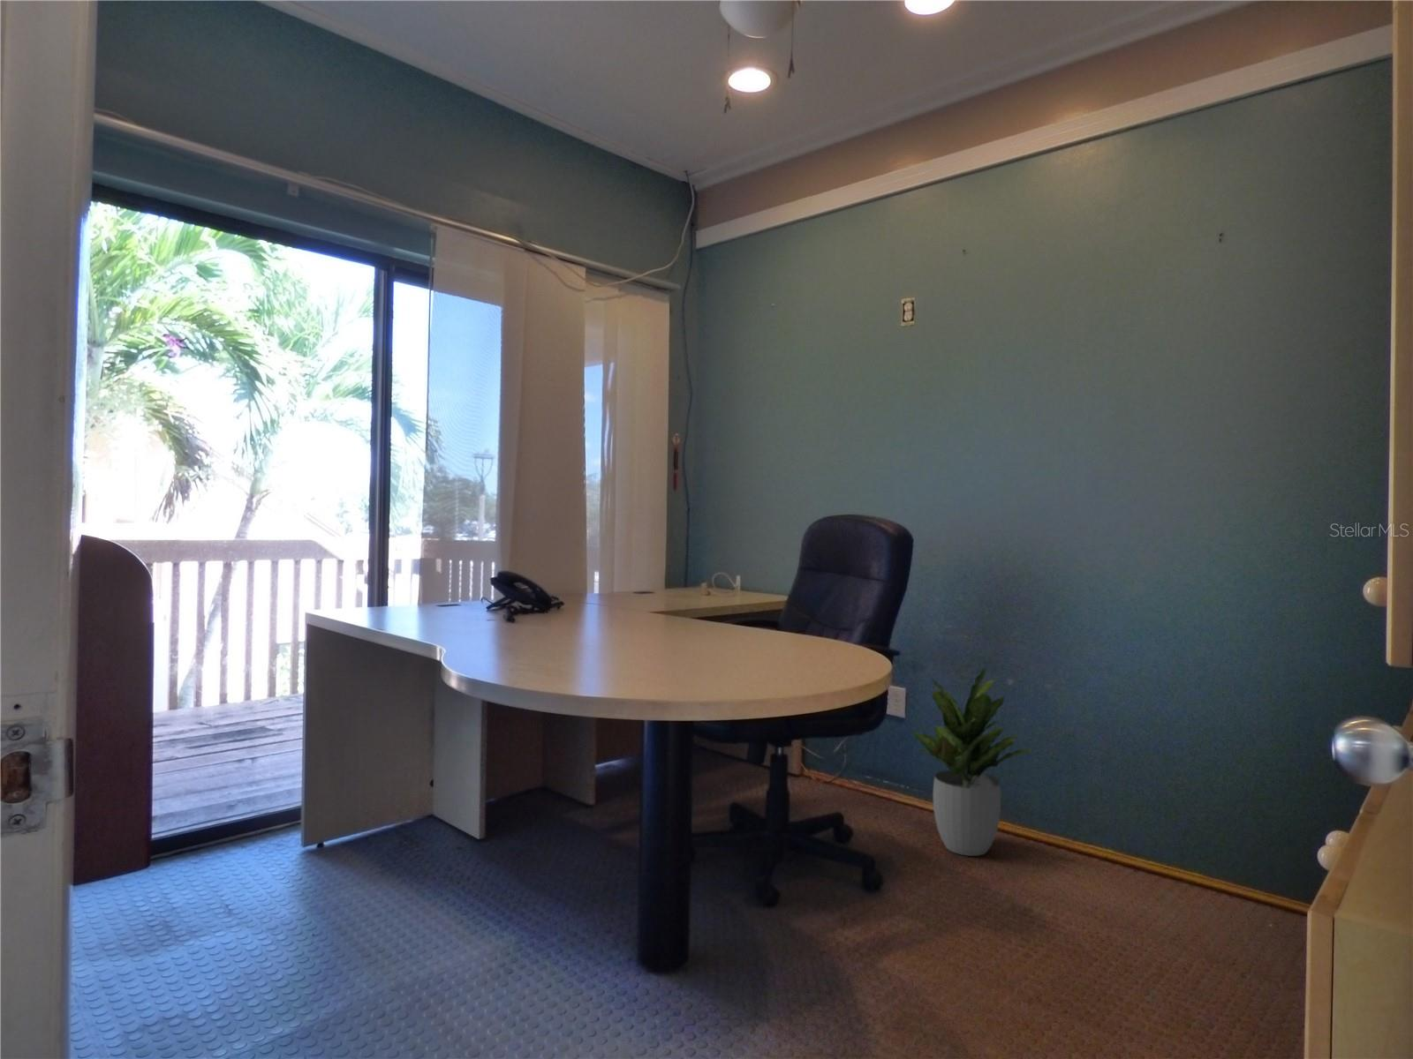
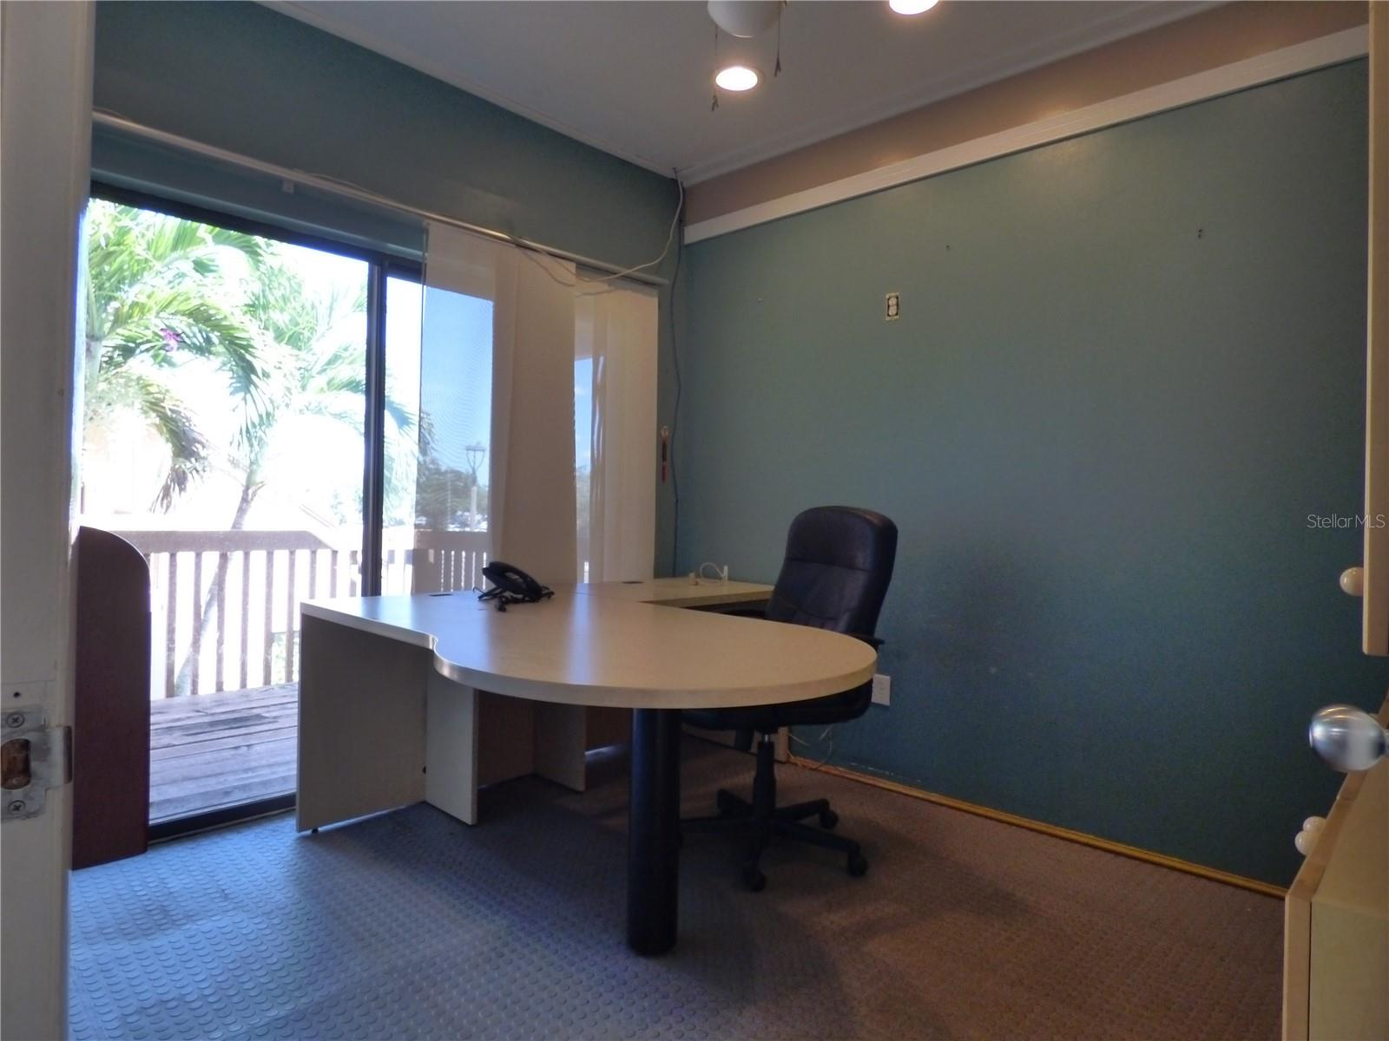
- potted plant [912,666,1034,857]
